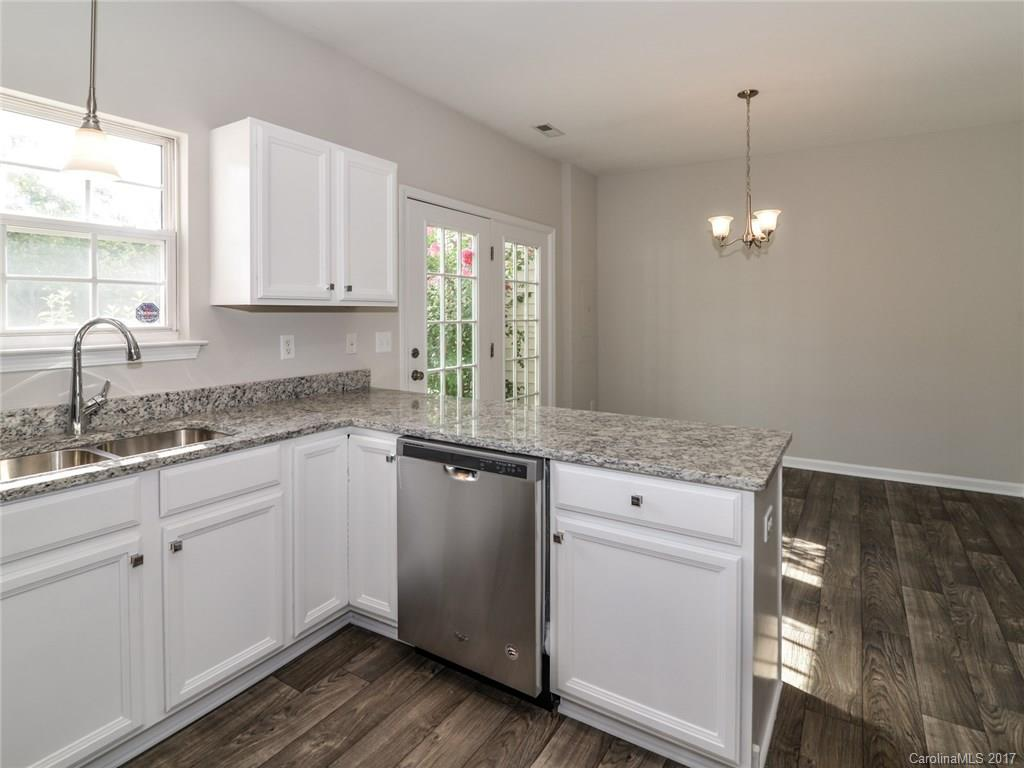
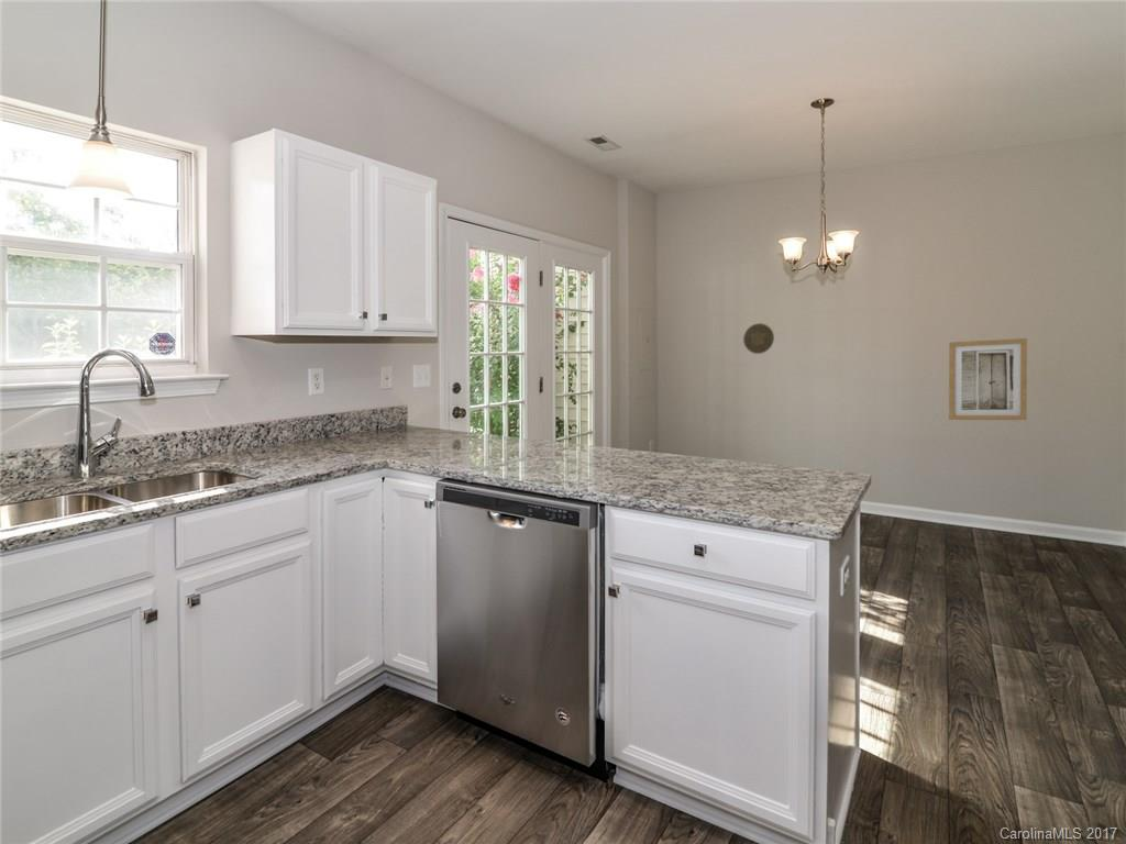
+ wall art [948,337,1028,421]
+ decorative plate [742,322,775,355]
